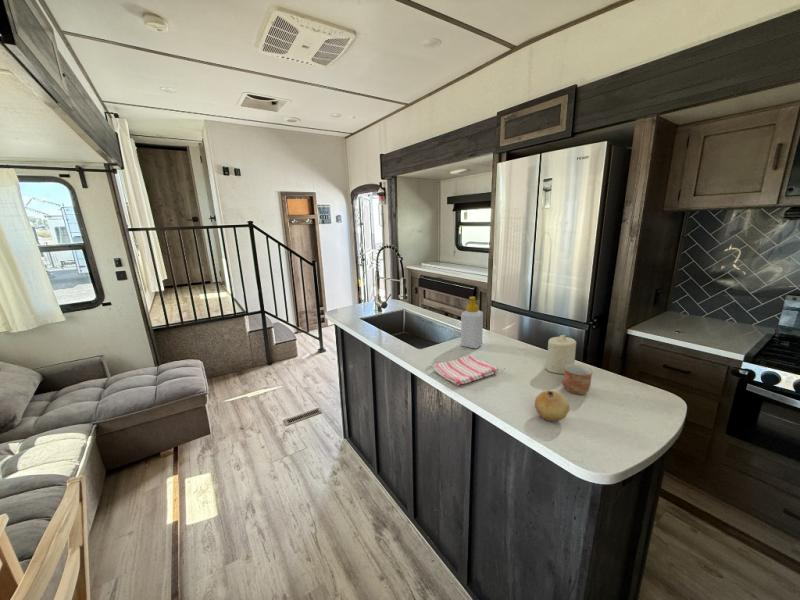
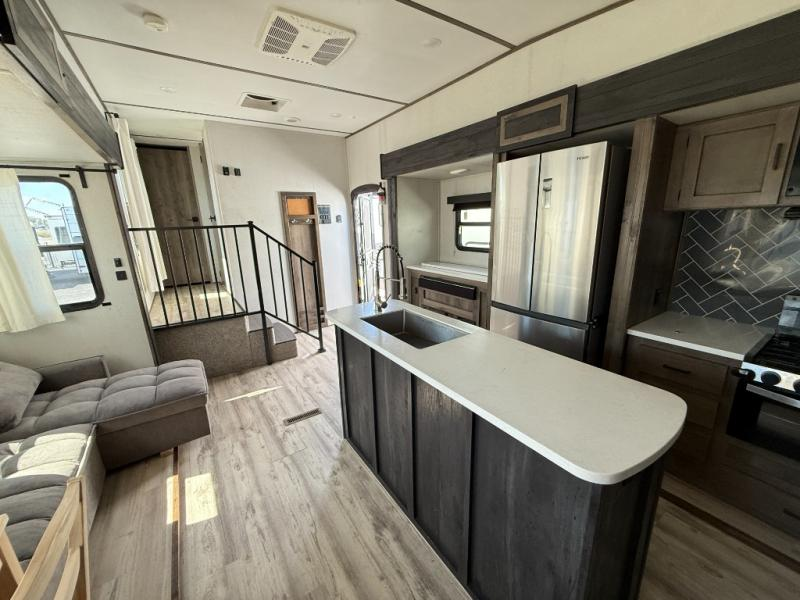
- candle [545,334,577,375]
- soap bottle [460,296,484,350]
- fruit [534,390,570,422]
- dish towel [432,354,500,387]
- mug [561,363,594,396]
